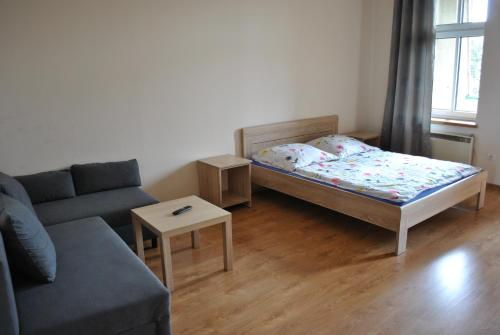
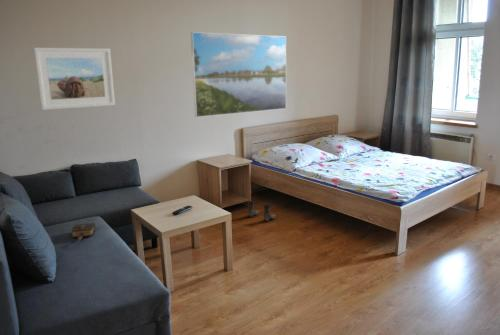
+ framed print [33,47,116,111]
+ boots [246,200,277,222]
+ book [70,222,96,241]
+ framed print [190,31,287,118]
